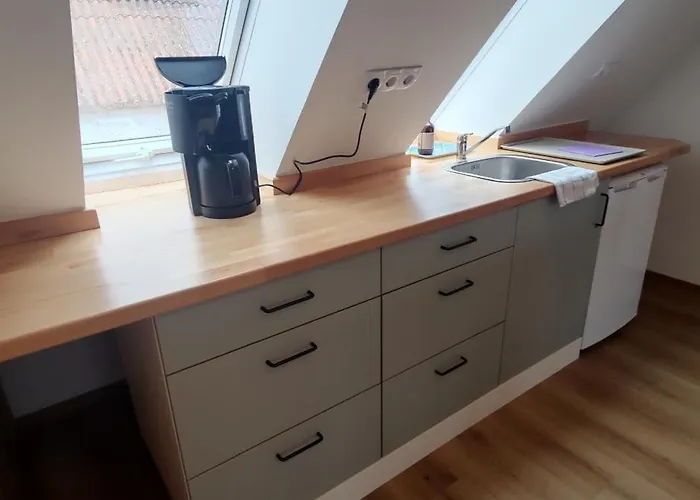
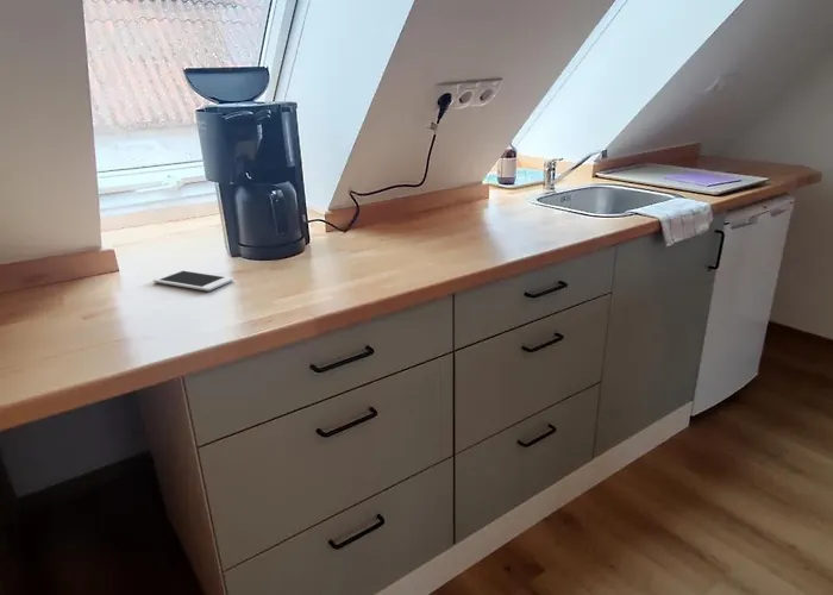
+ cell phone [152,269,234,293]
